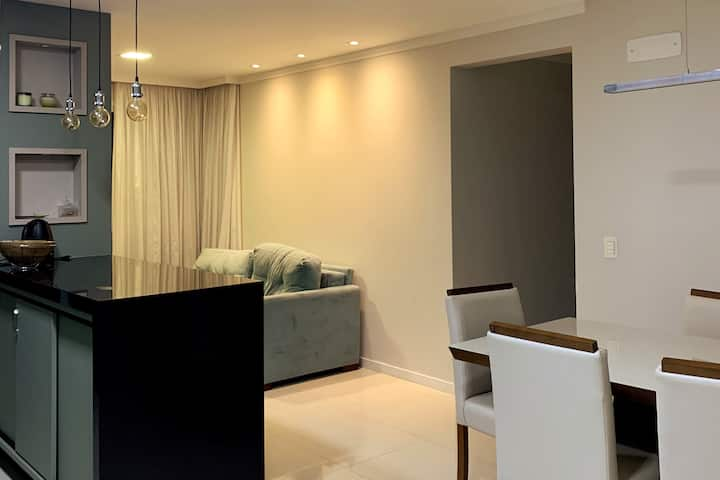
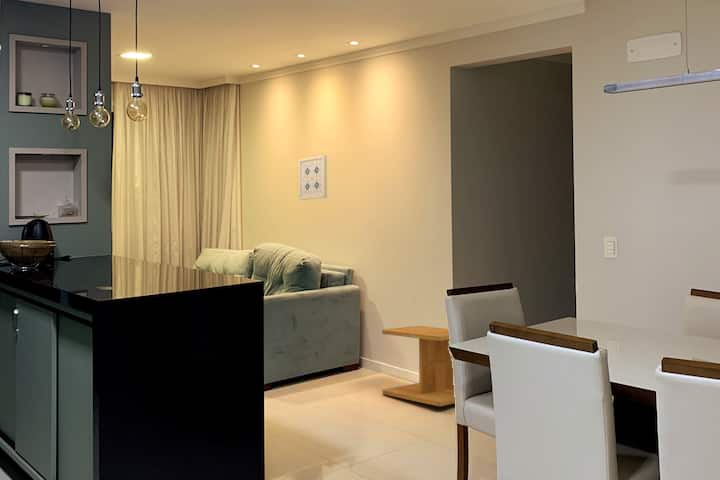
+ side table [381,325,456,408]
+ wall art [298,154,328,201]
